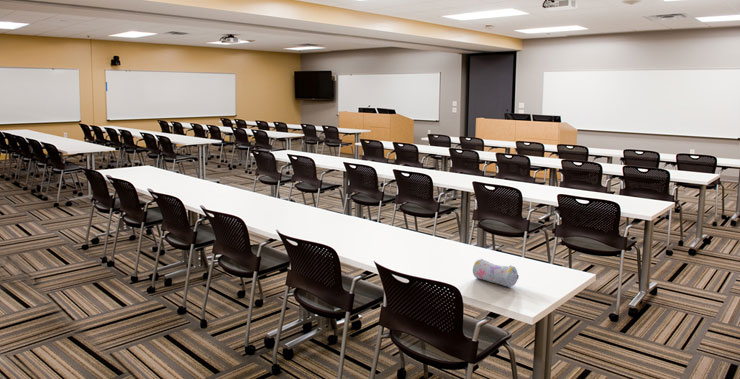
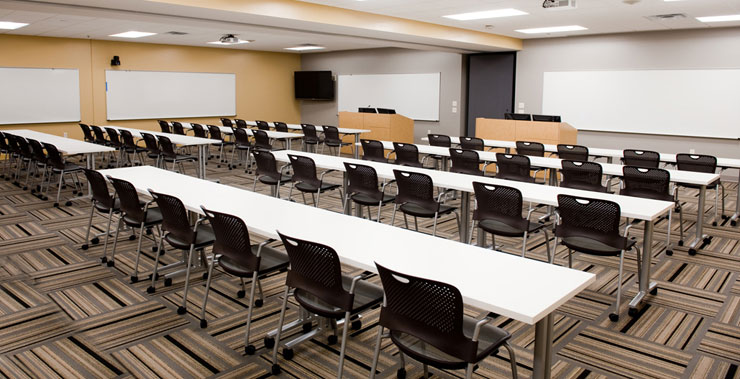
- pencil case [472,258,520,288]
